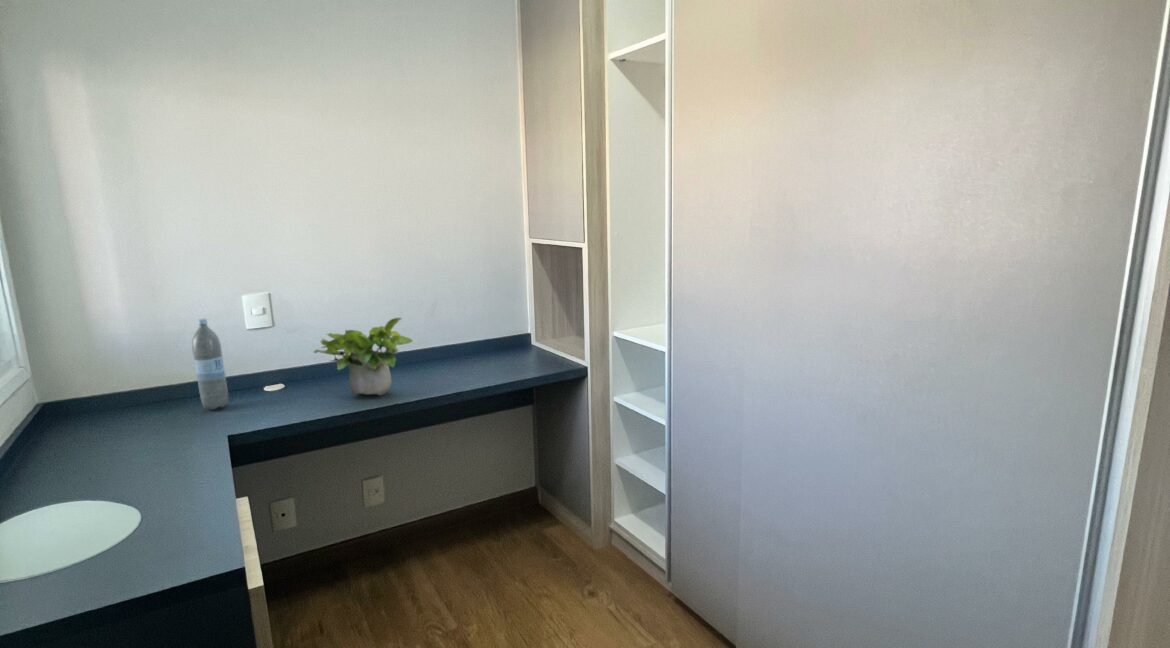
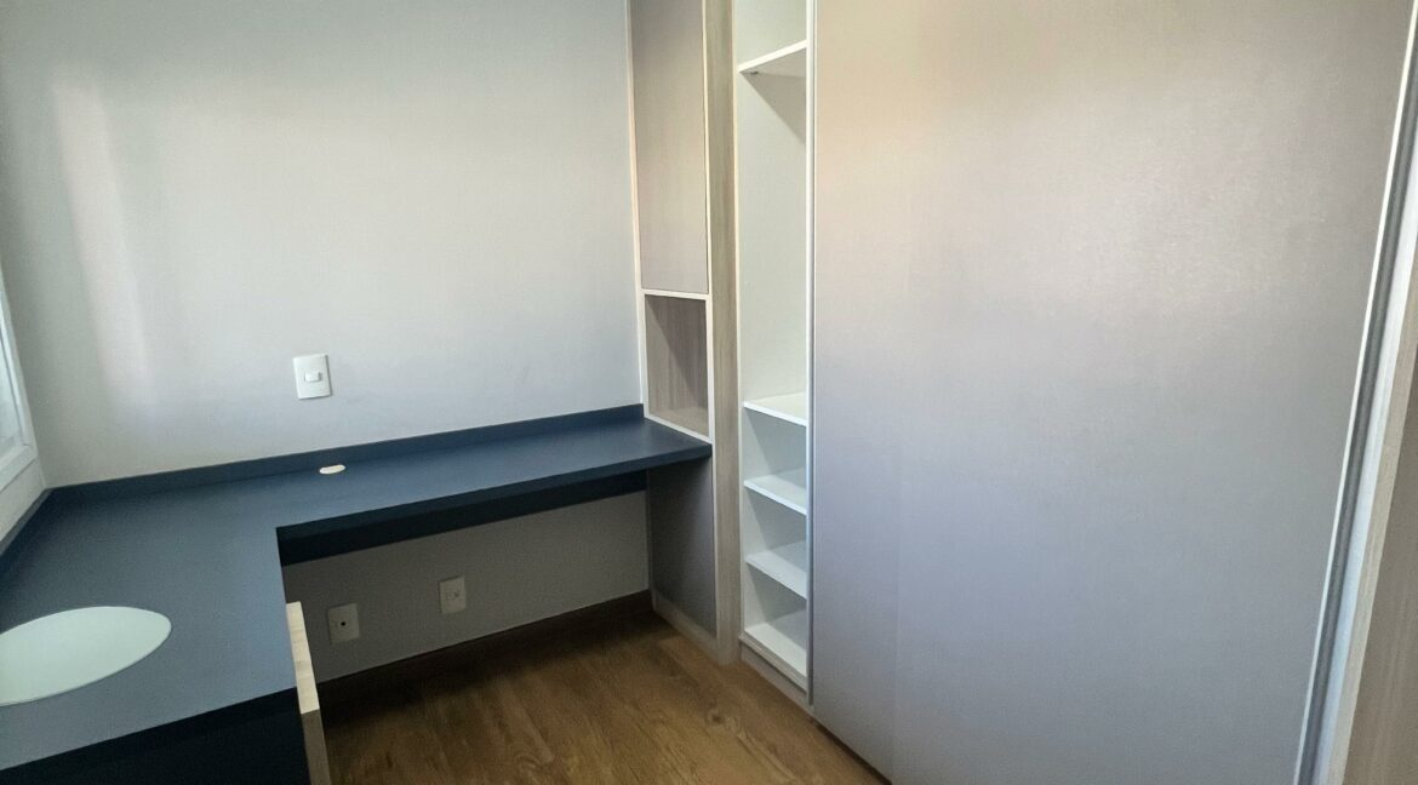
- water bottle [191,318,229,411]
- potted plant [313,317,414,397]
